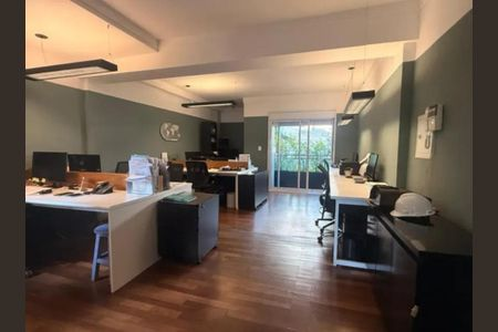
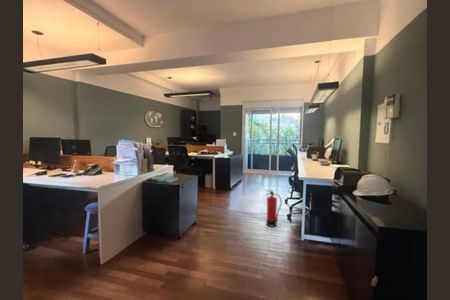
+ fire extinguisher [264,189,283,228]
